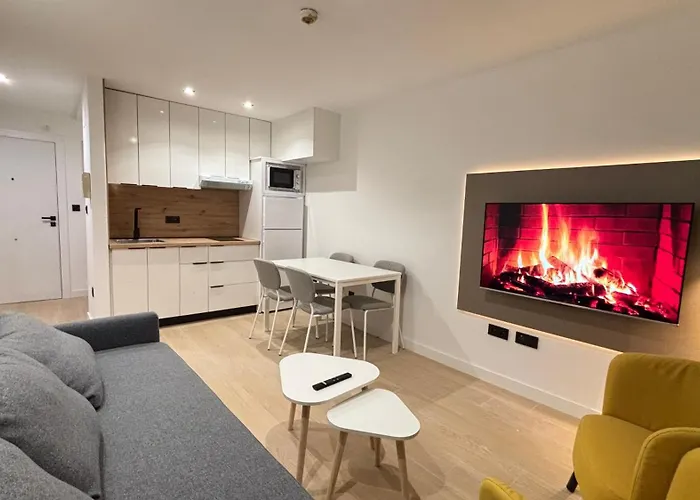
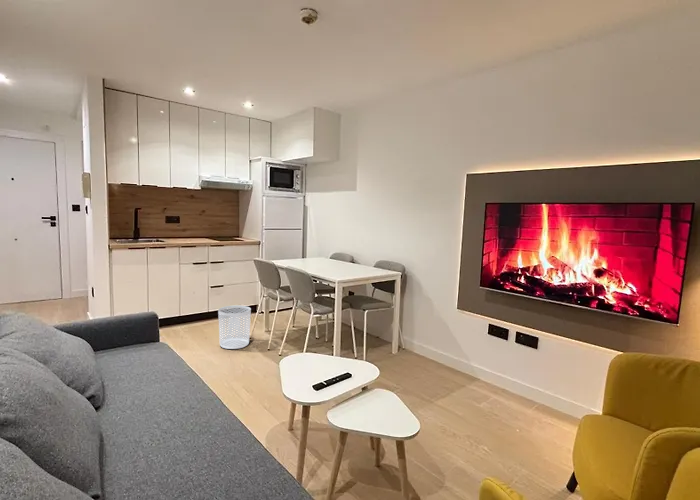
+ waste bin [217,305,252,350]
